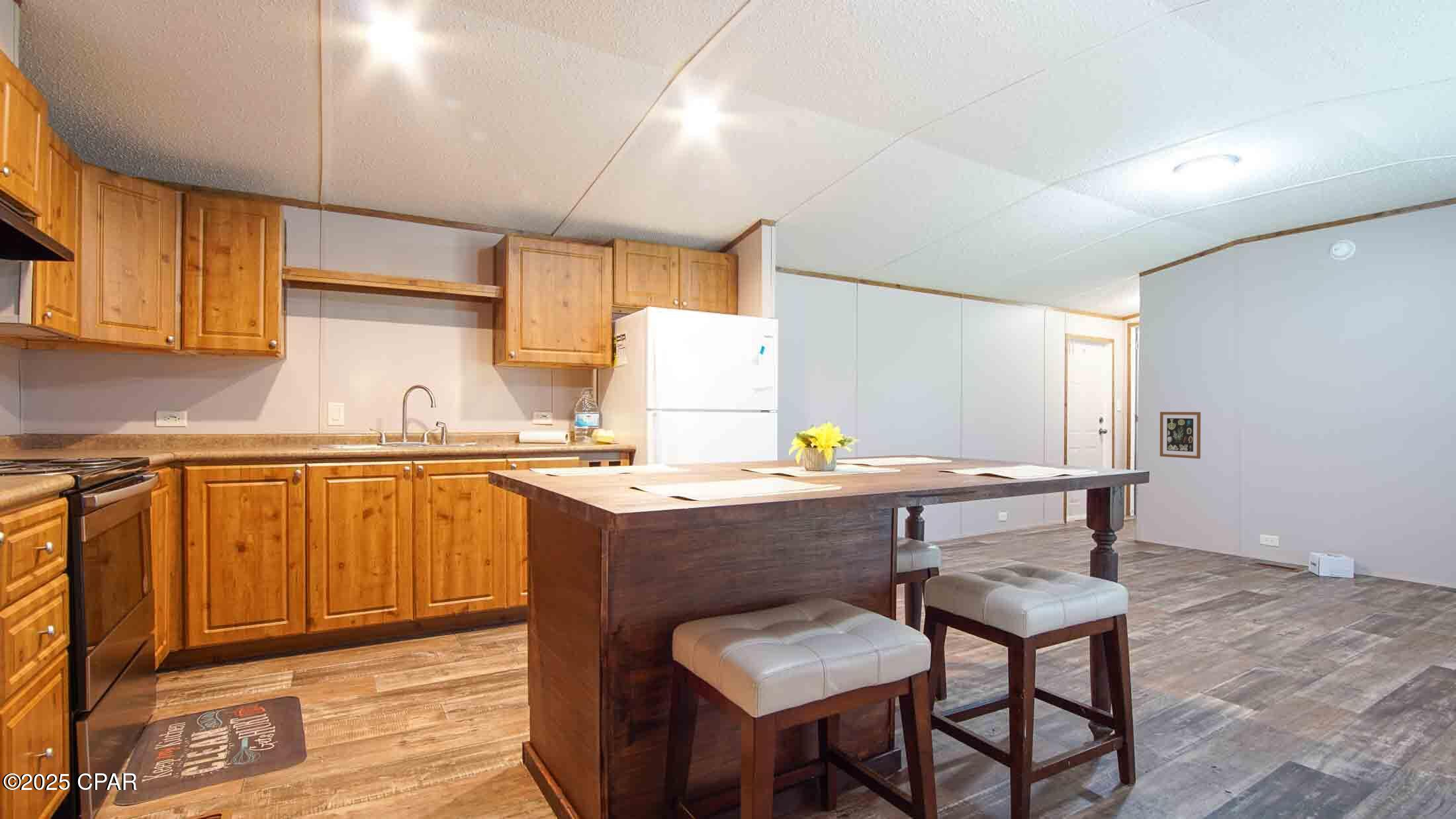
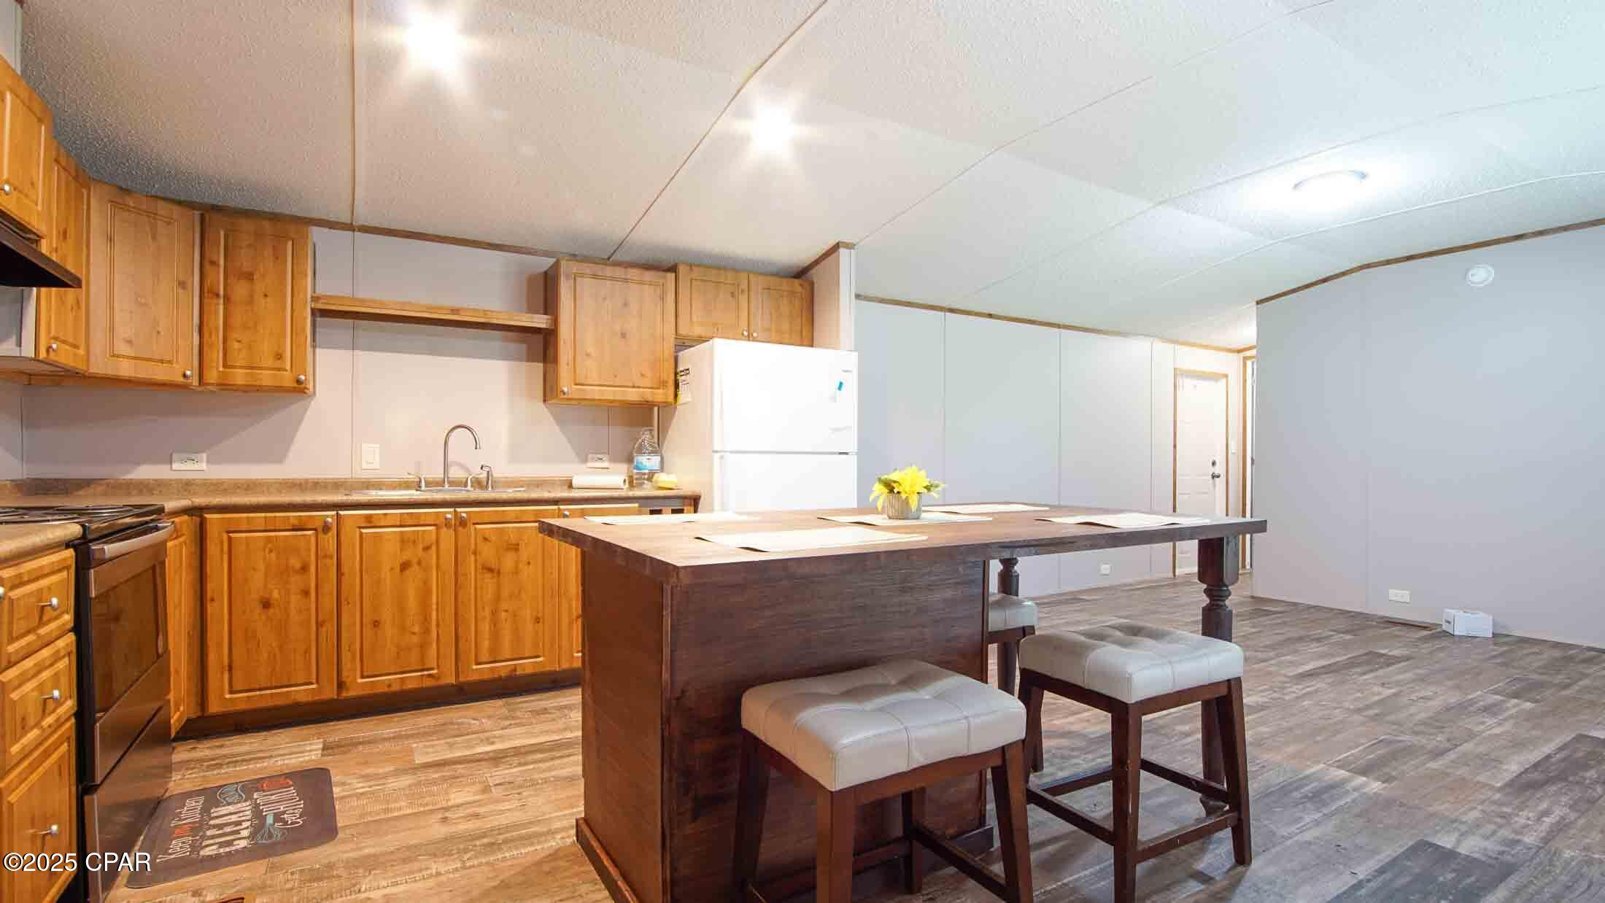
- wall art [1160,411,1201,459]
